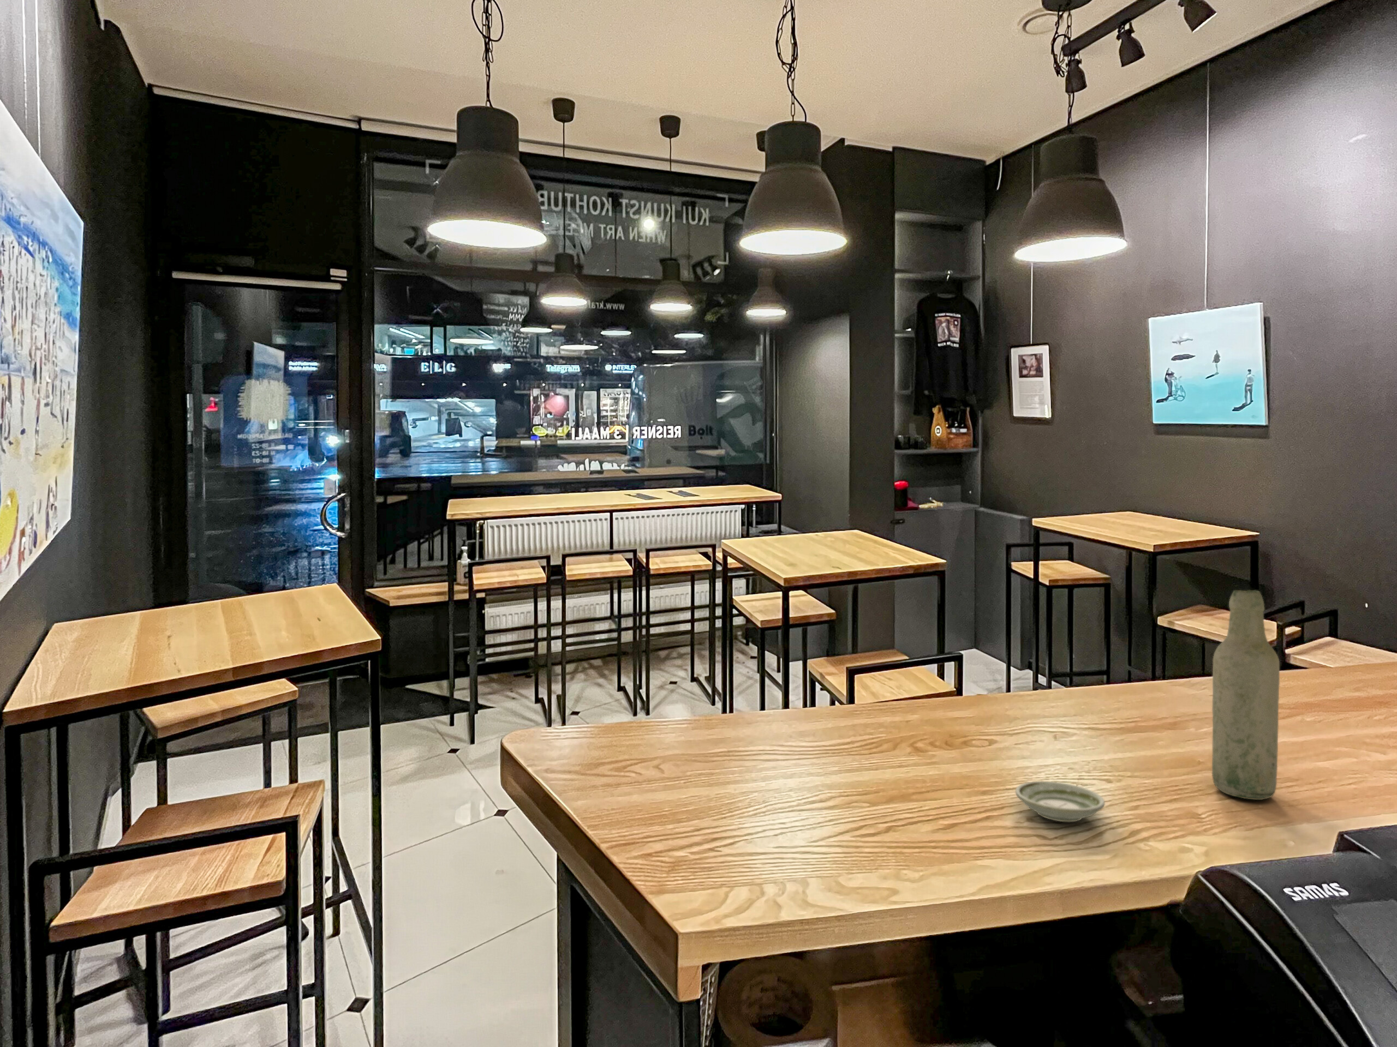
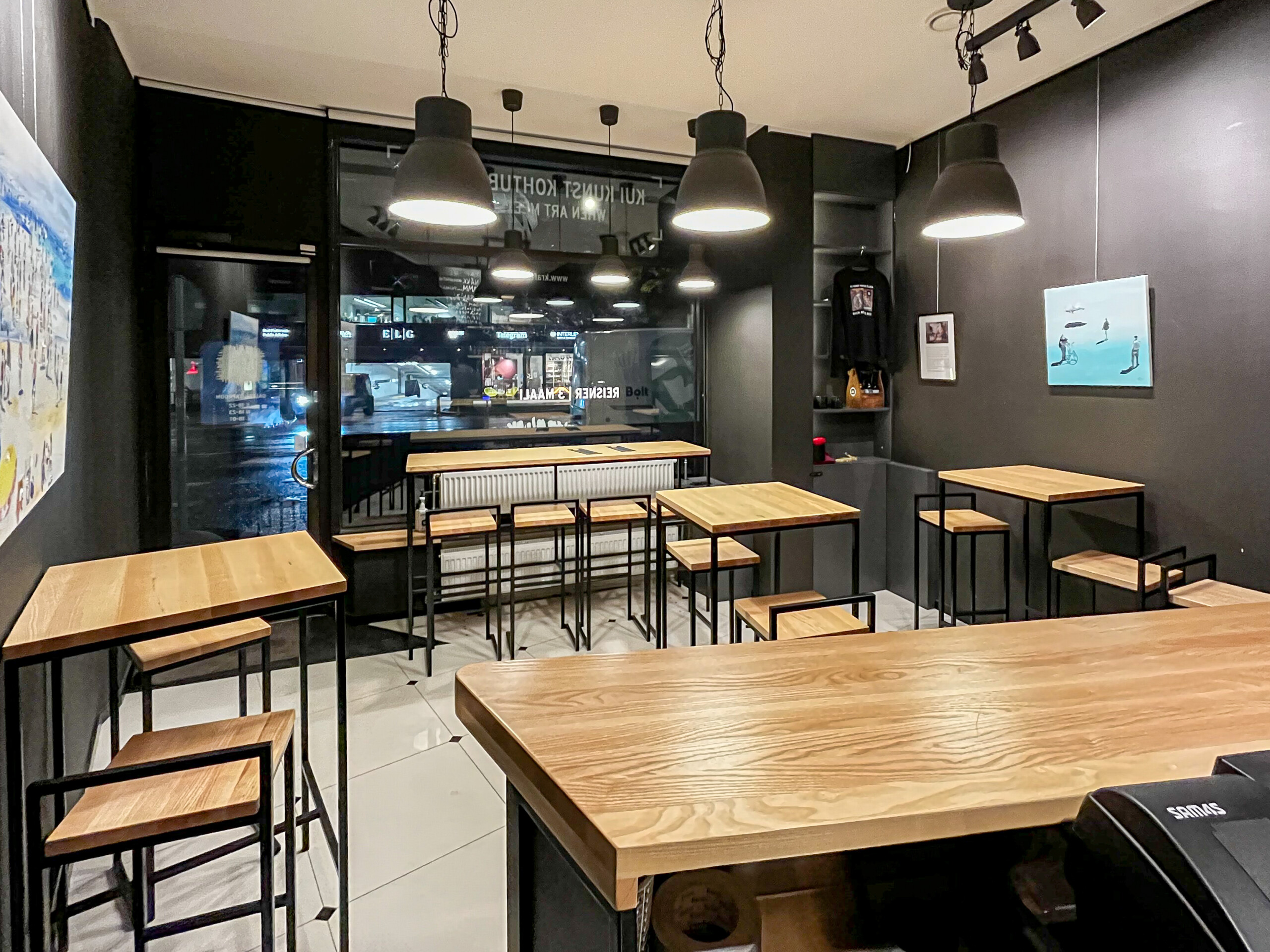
- bottle [1211,589,1280,801]
- saucer [1015,781,1106,823]
